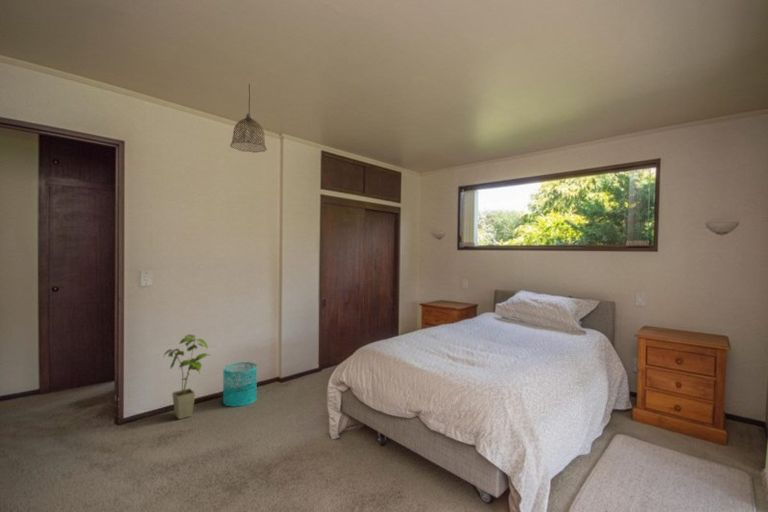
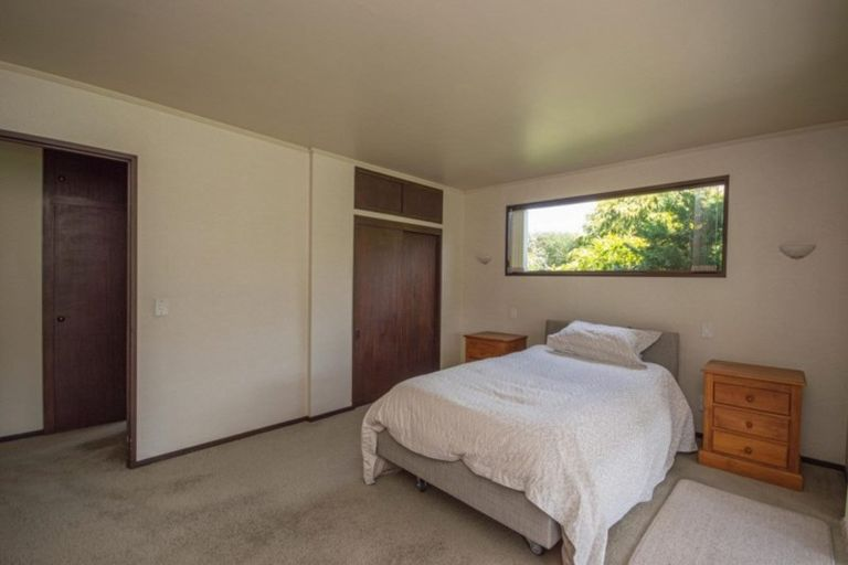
- wastebasket [222,361,258,408]
- house plant [163,333,210,420]
- pendant lamp [229,83,268,154]
